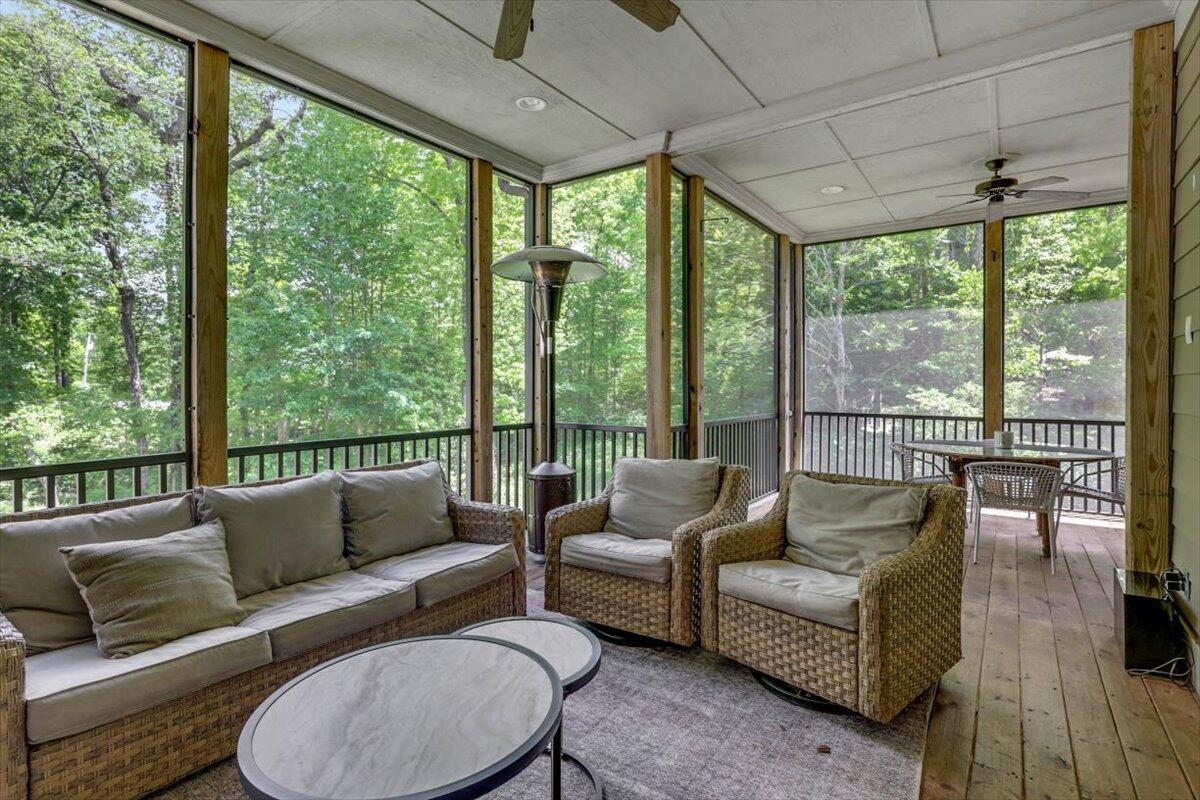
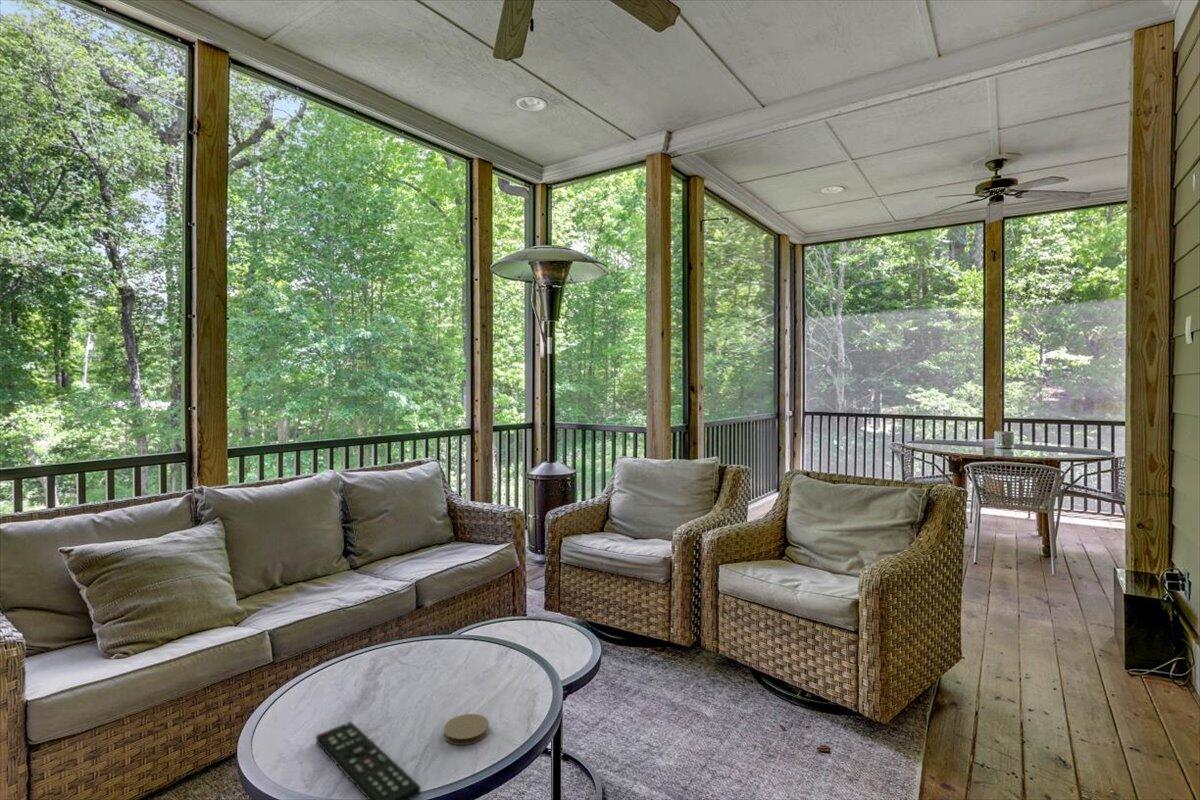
+ remote control [315,721,422,800]
+ coaster [443,713,490,746]
